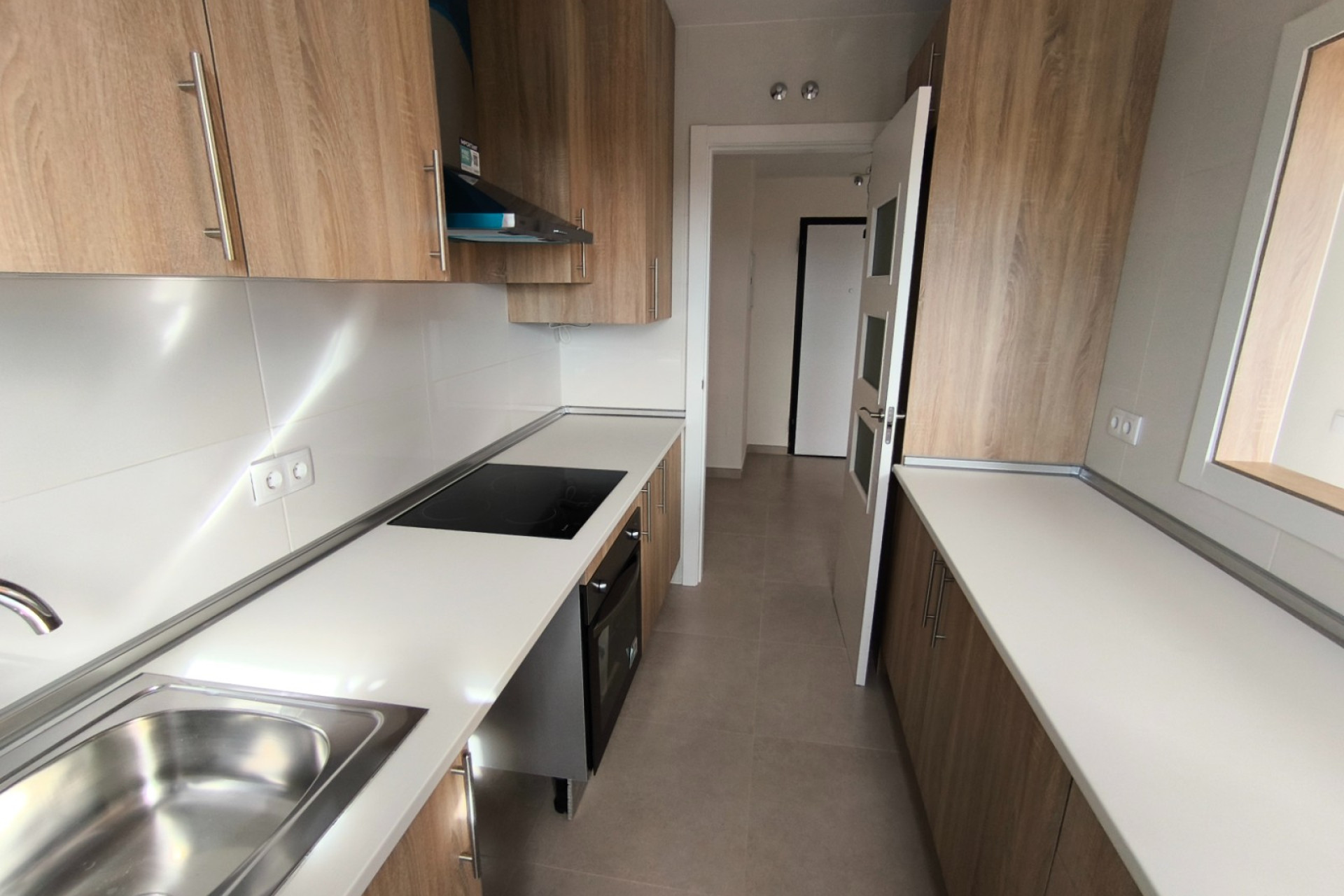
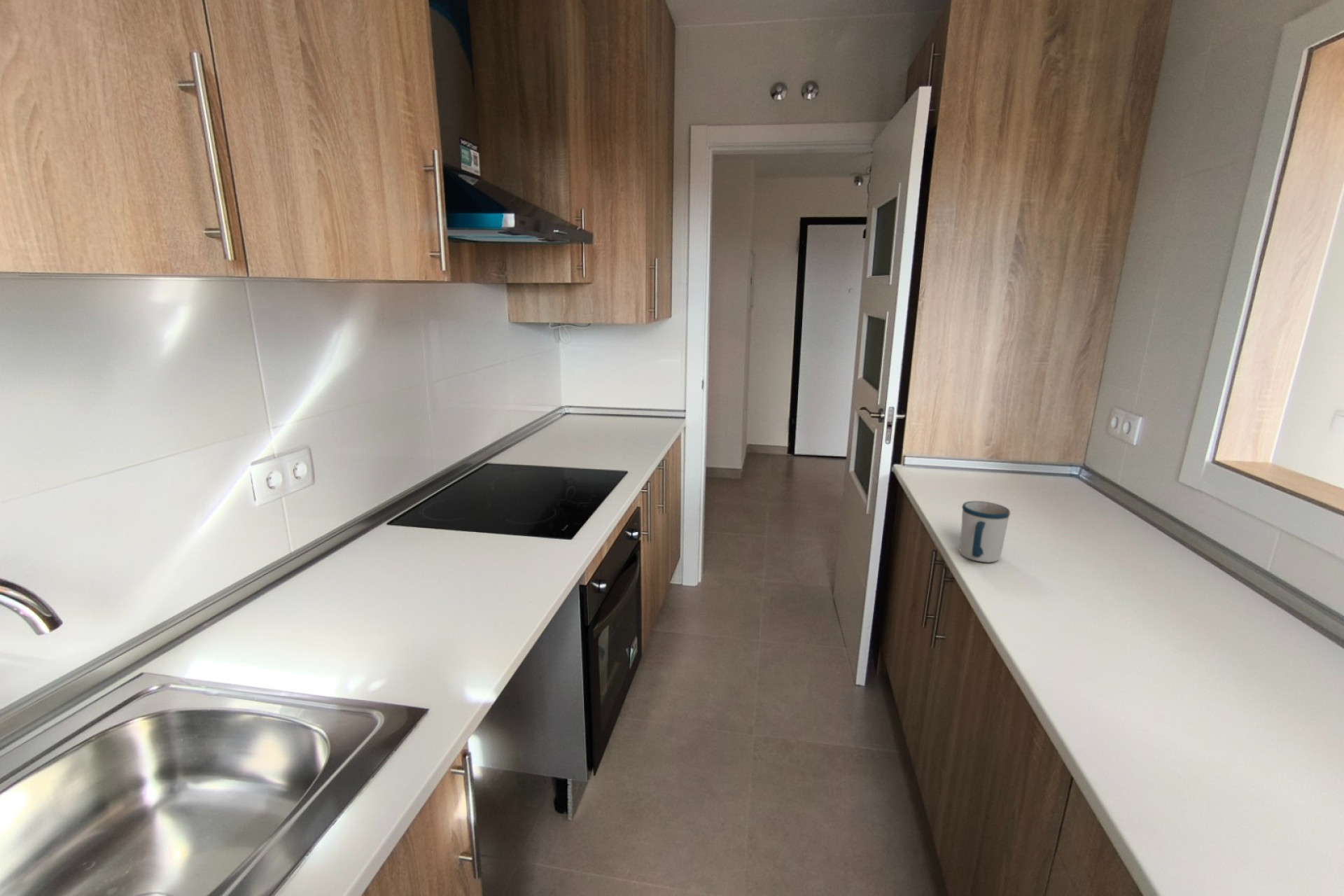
+ mug [959,500,1011,563]
